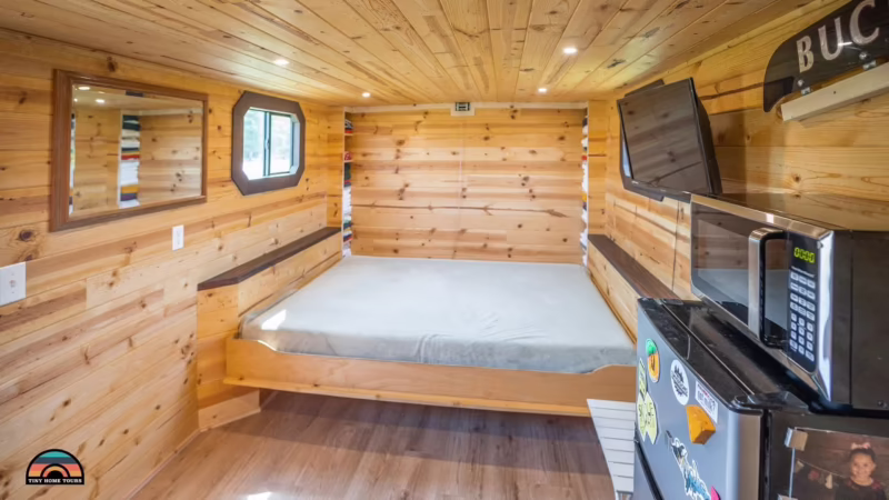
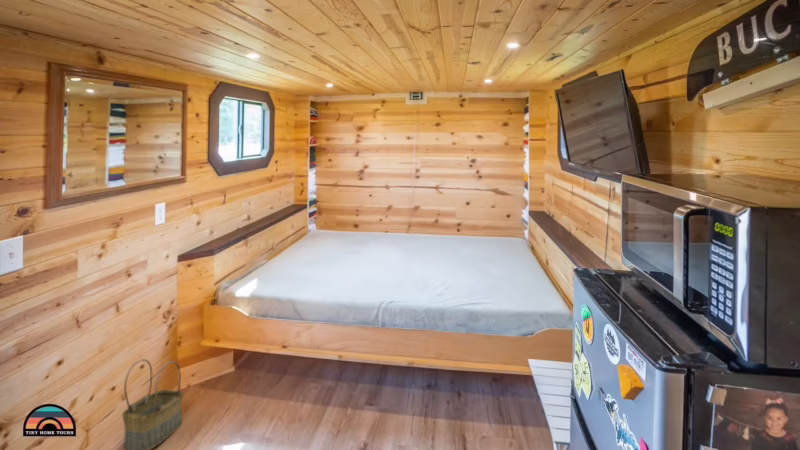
+ basket [121,358,184,450]
